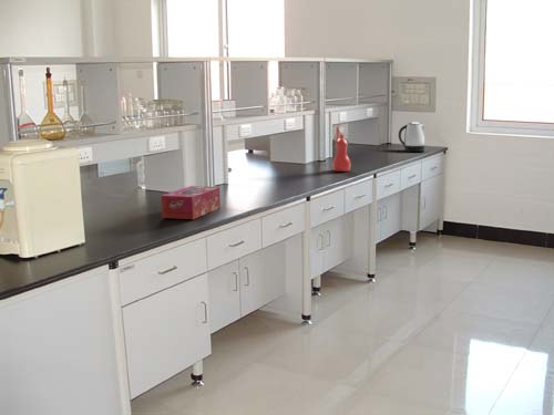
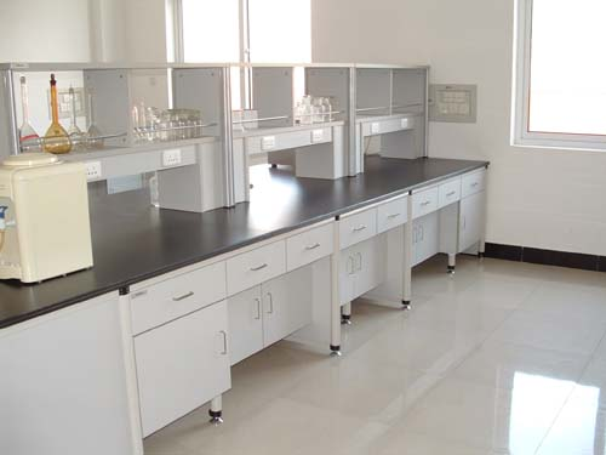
- spray bottle [331,125,351,173]
- kettle [398,121,427,153]
- tissue box [160,185,222,220]
